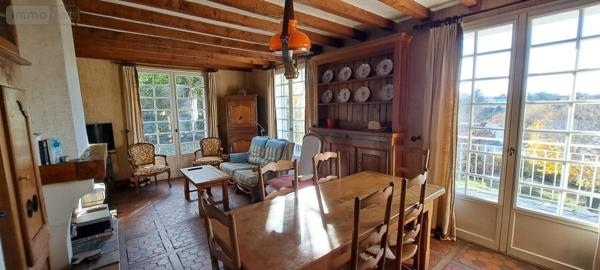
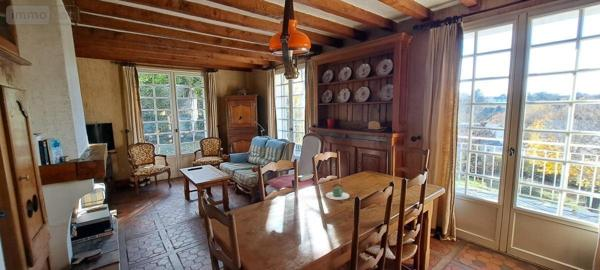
+ teapot [325,183,350,201]
